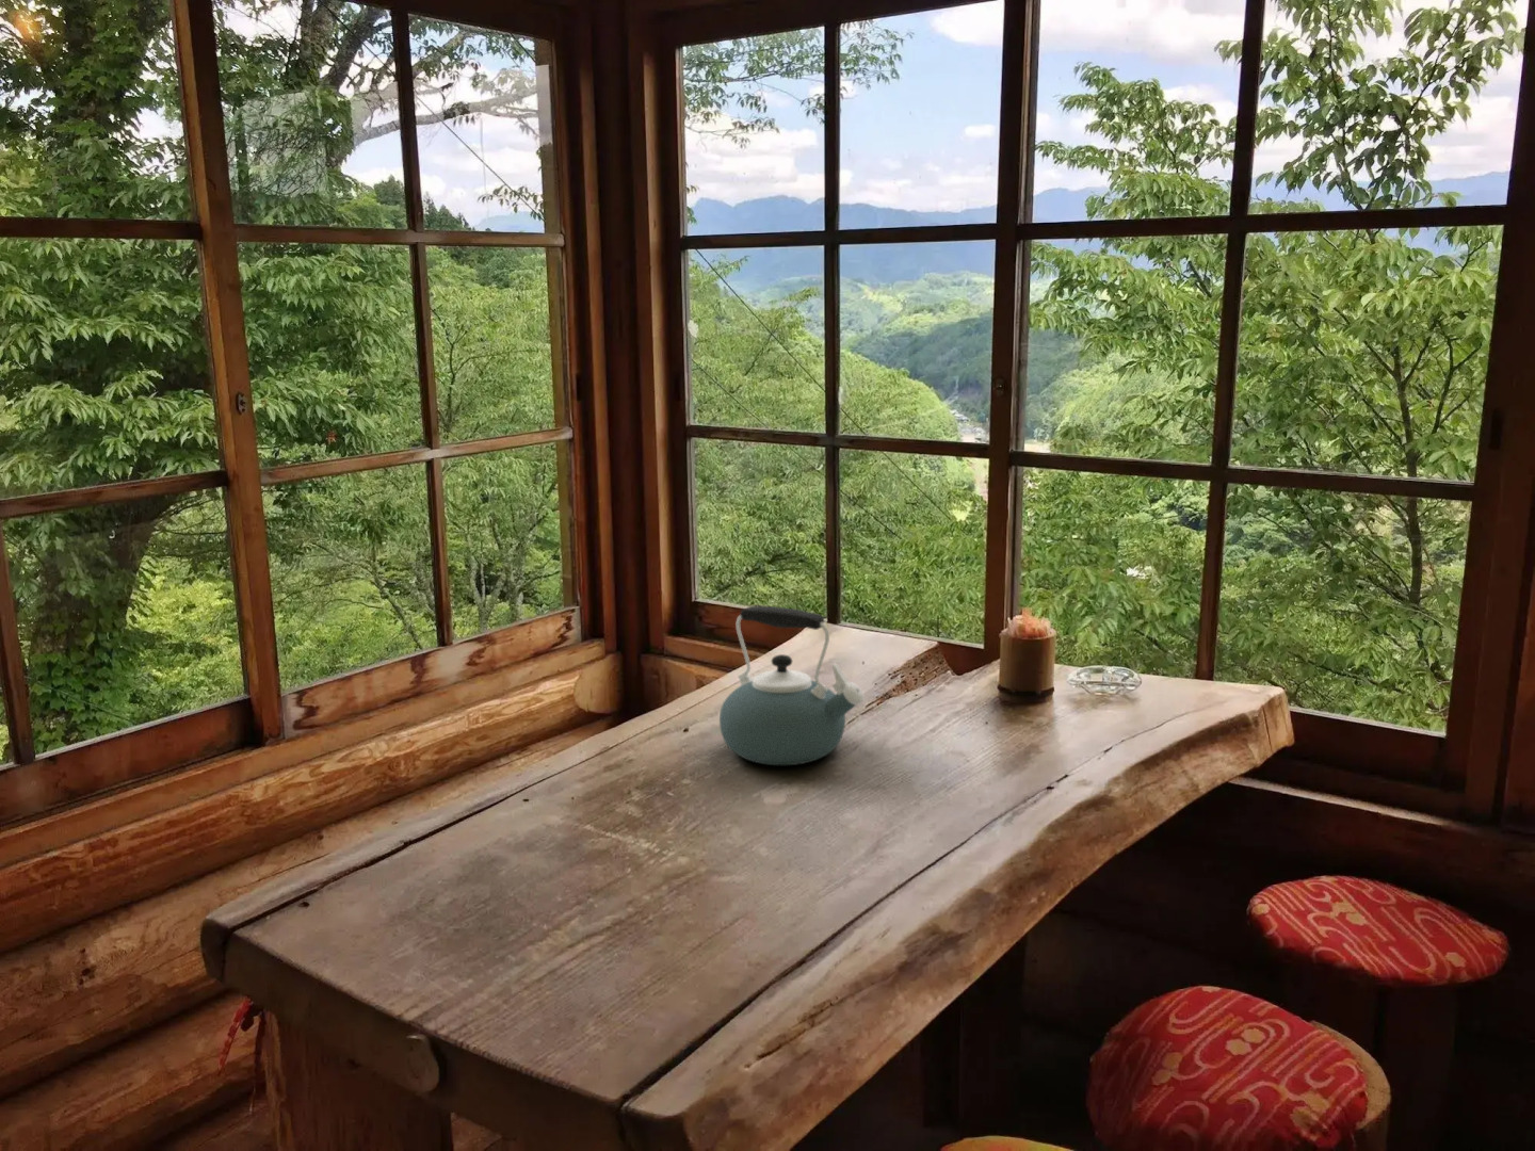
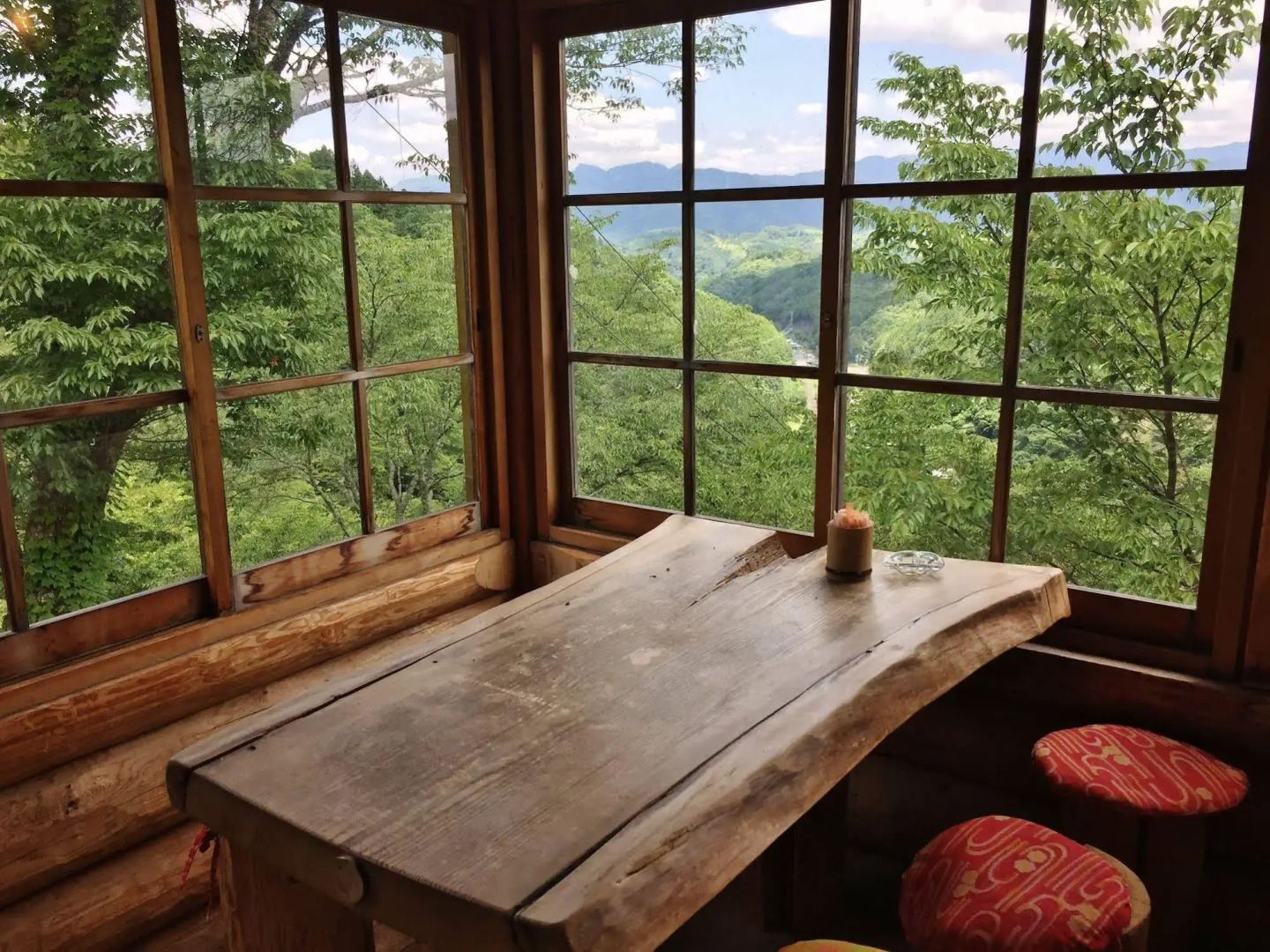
- kettle [718,605,865,767]
